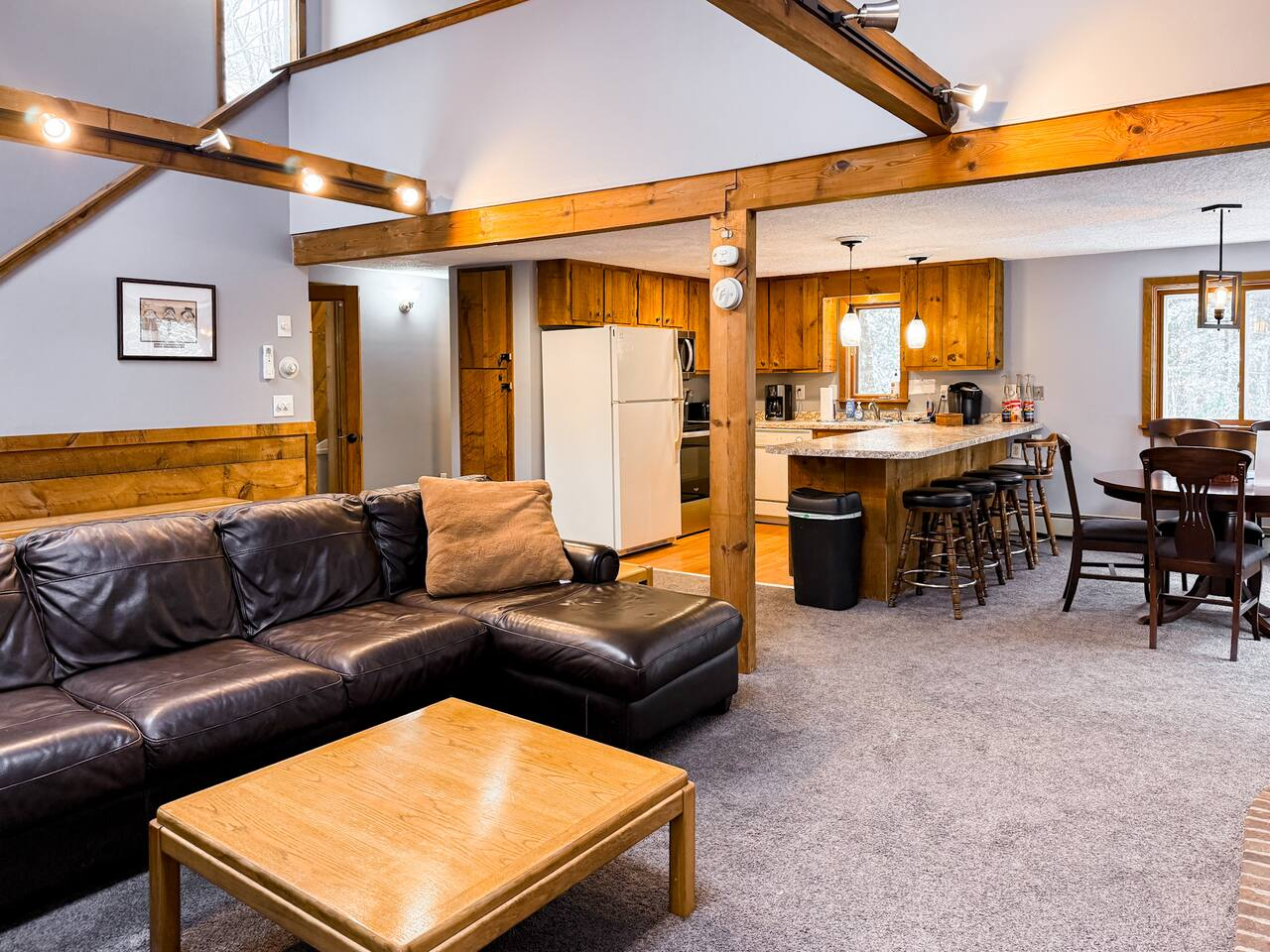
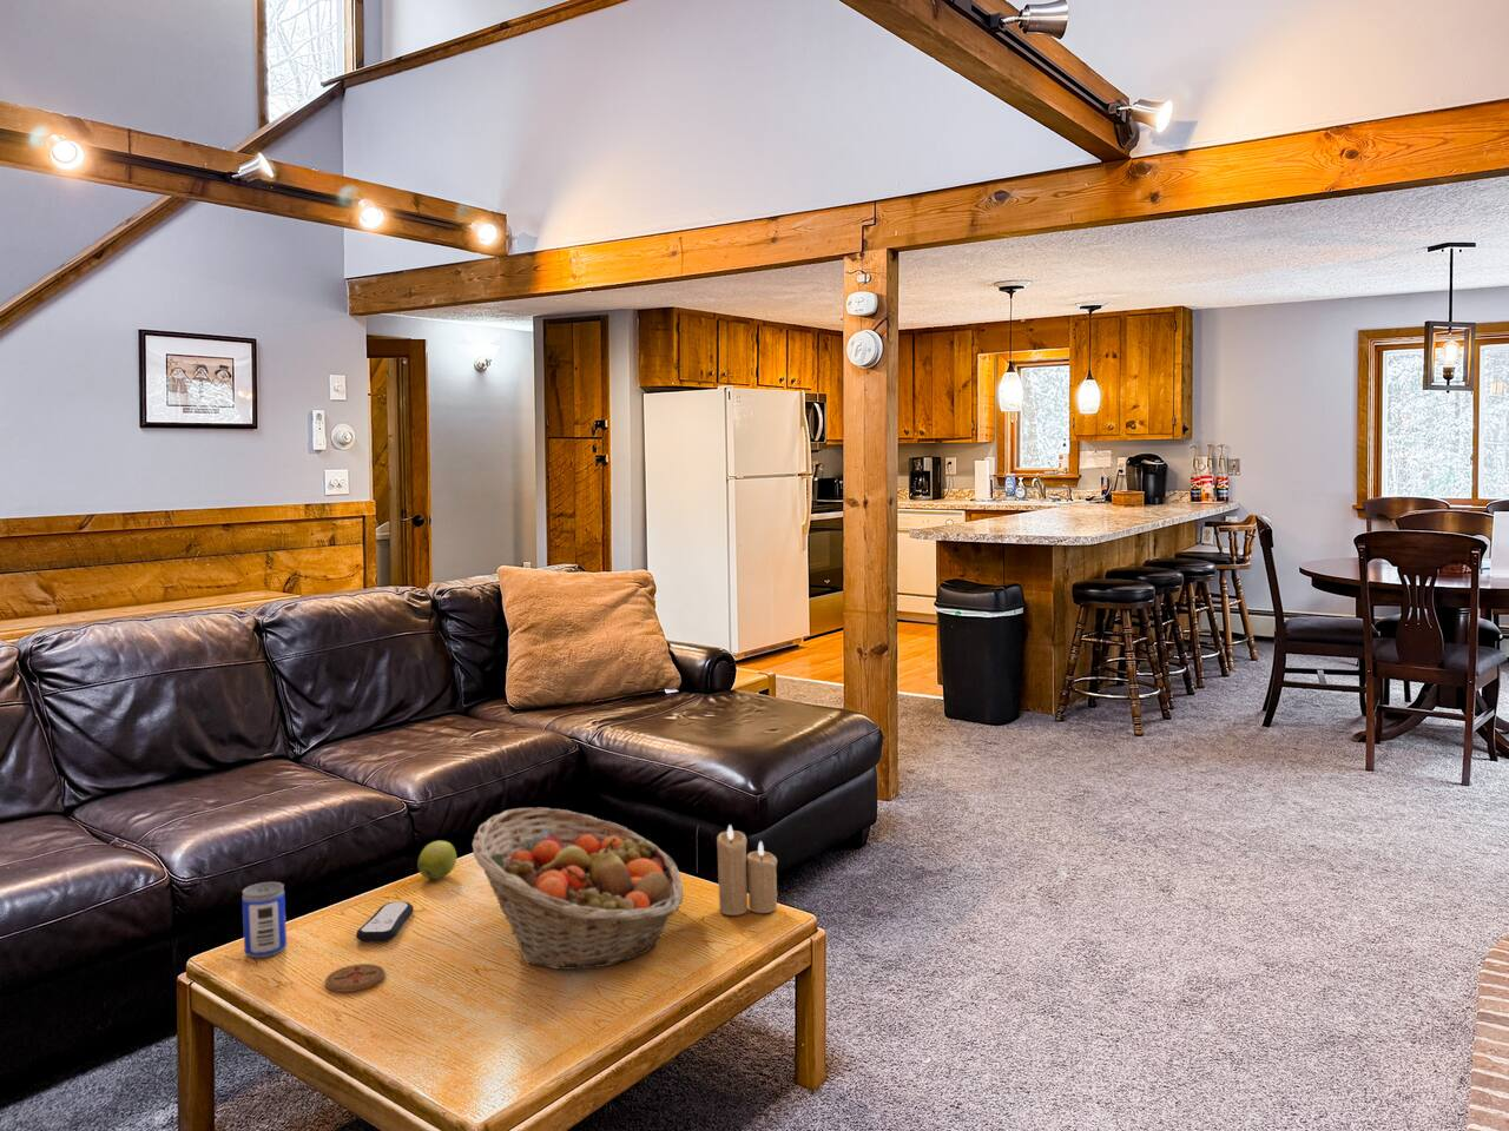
+ fruit basket [472,805,683,971]
+ candle [715,823,778,917]
+ apple [416,840,457,880]
+ remote control [355,901,413,943]
+ coaster [324,962,386,993]
+ beer can [240,882,288,959]
